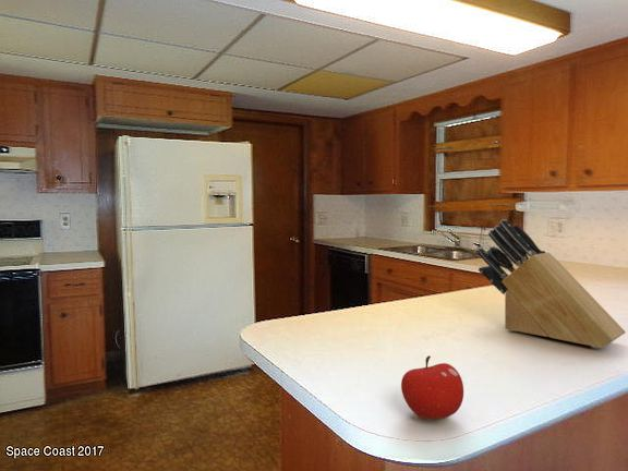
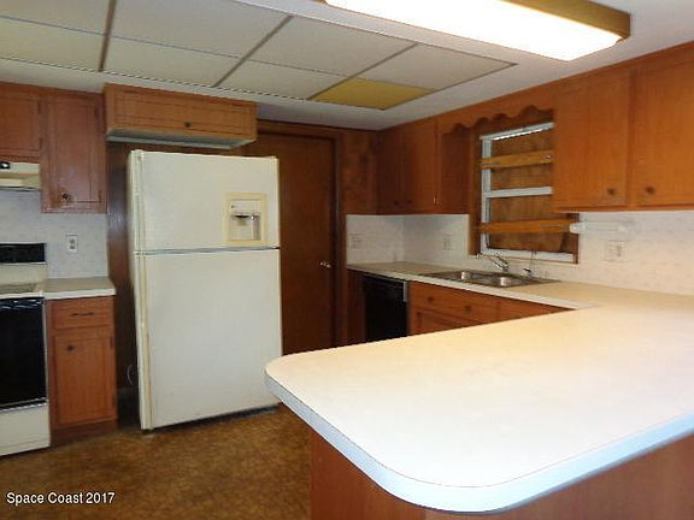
- knife block [476,218,627,349]
- fruit [400,354,464,421]
